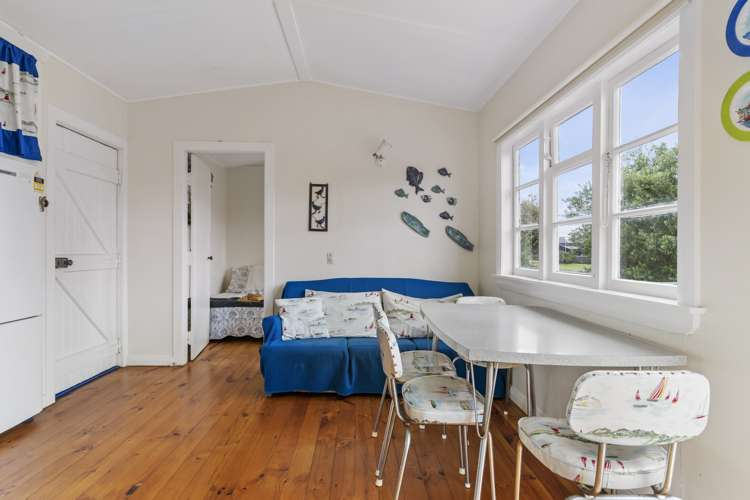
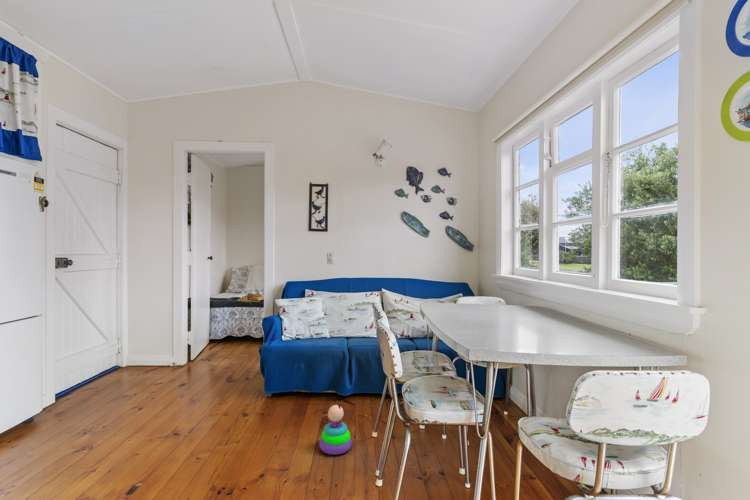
+ stacking toy [318,404,353,456]
